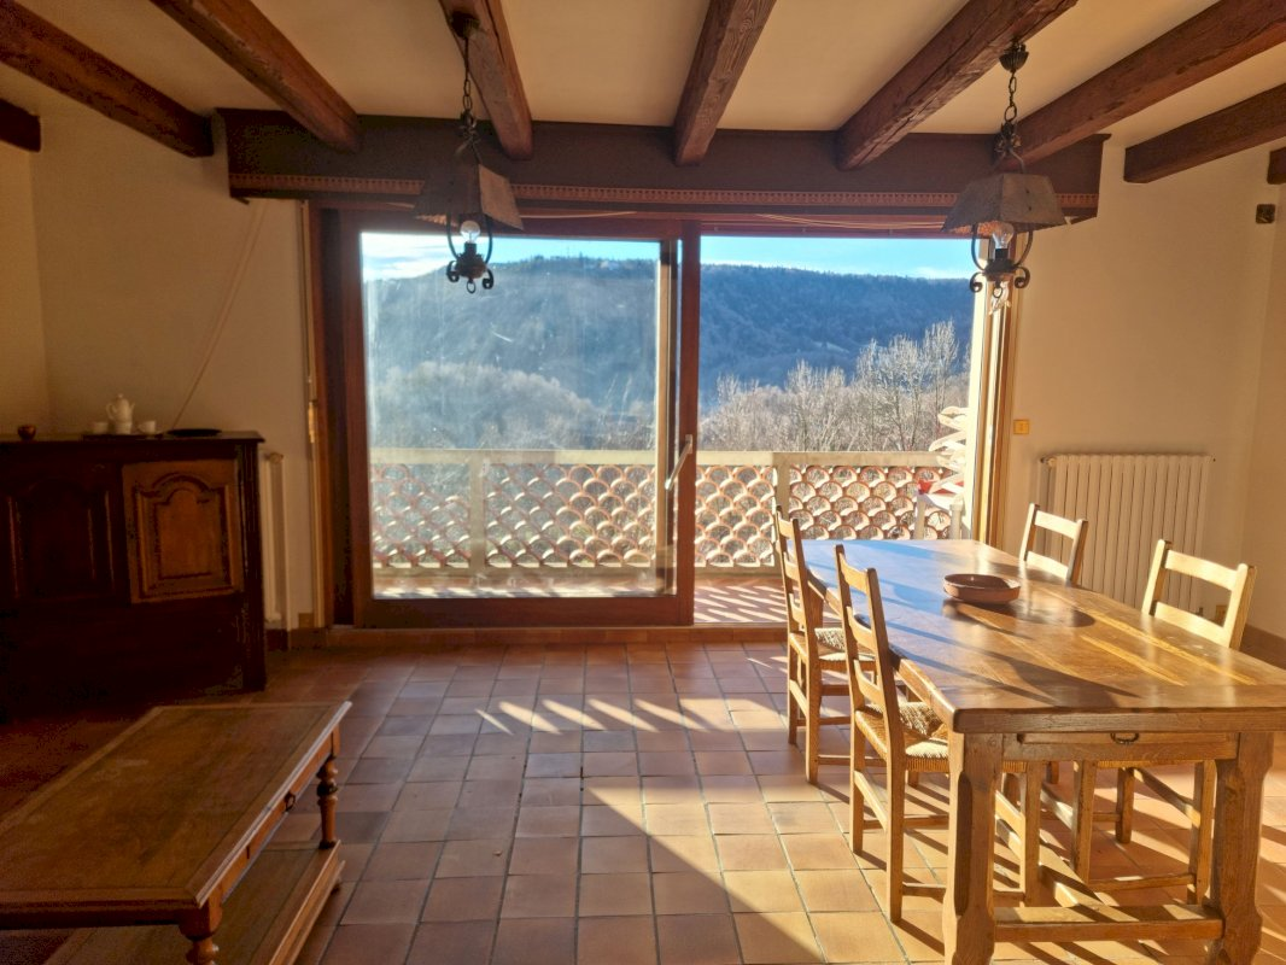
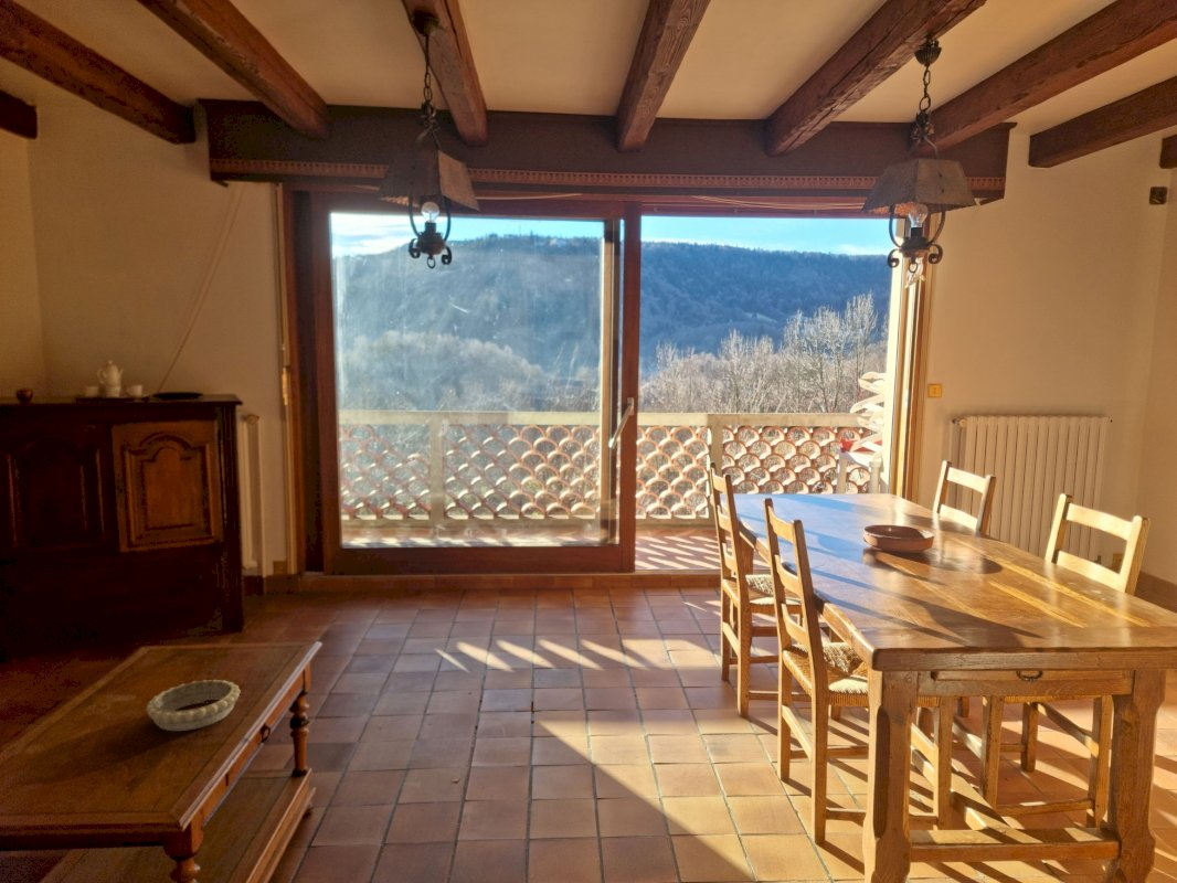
+ decorative bowl [145,679,242,732]
